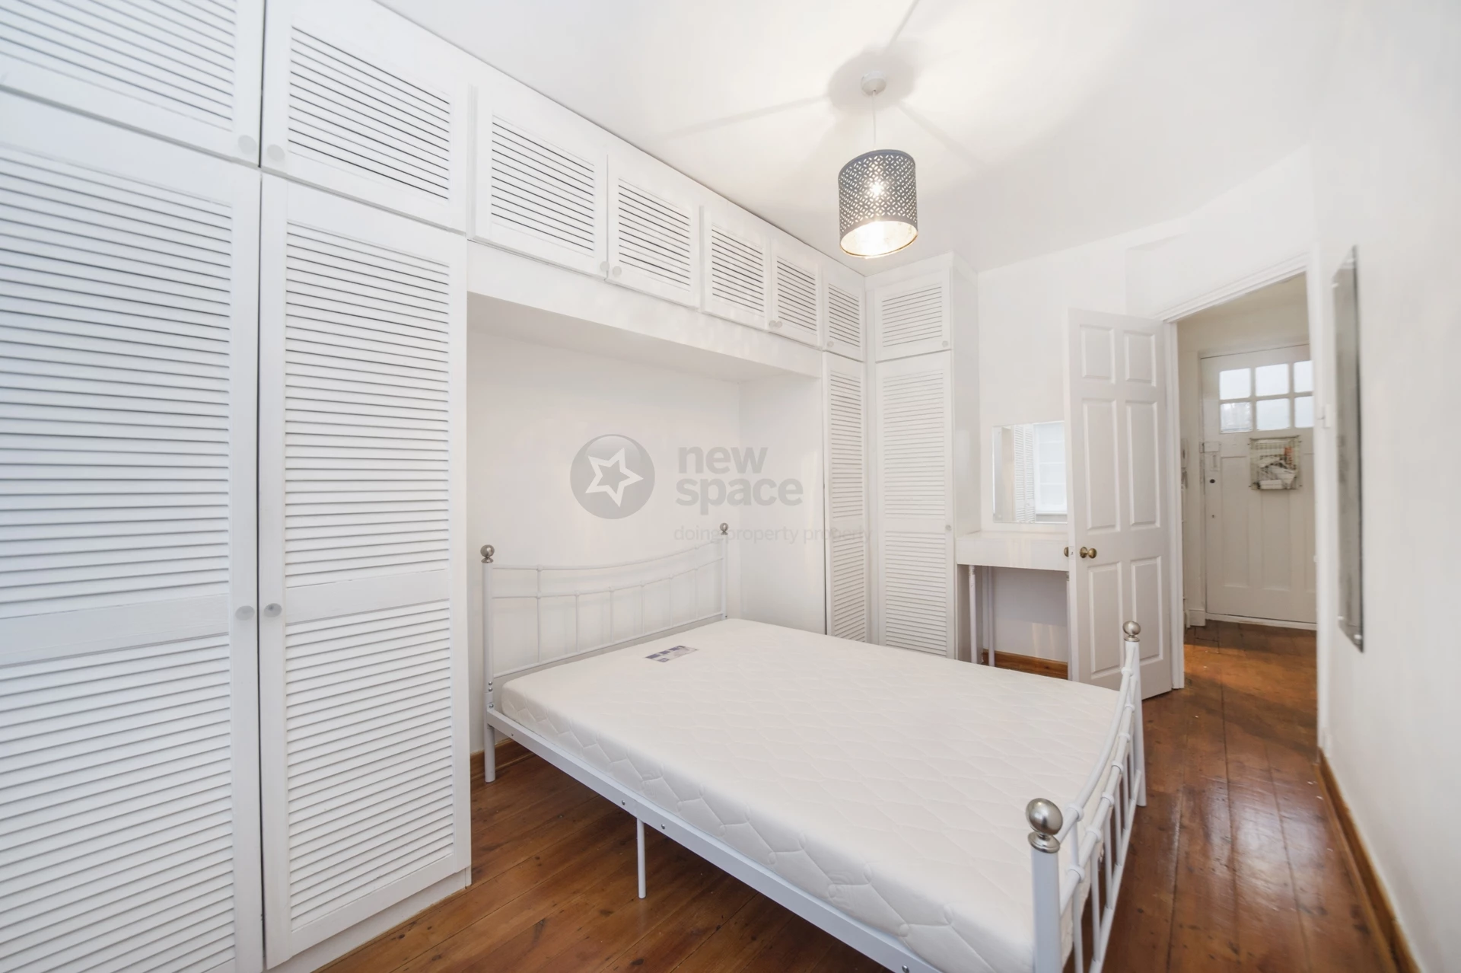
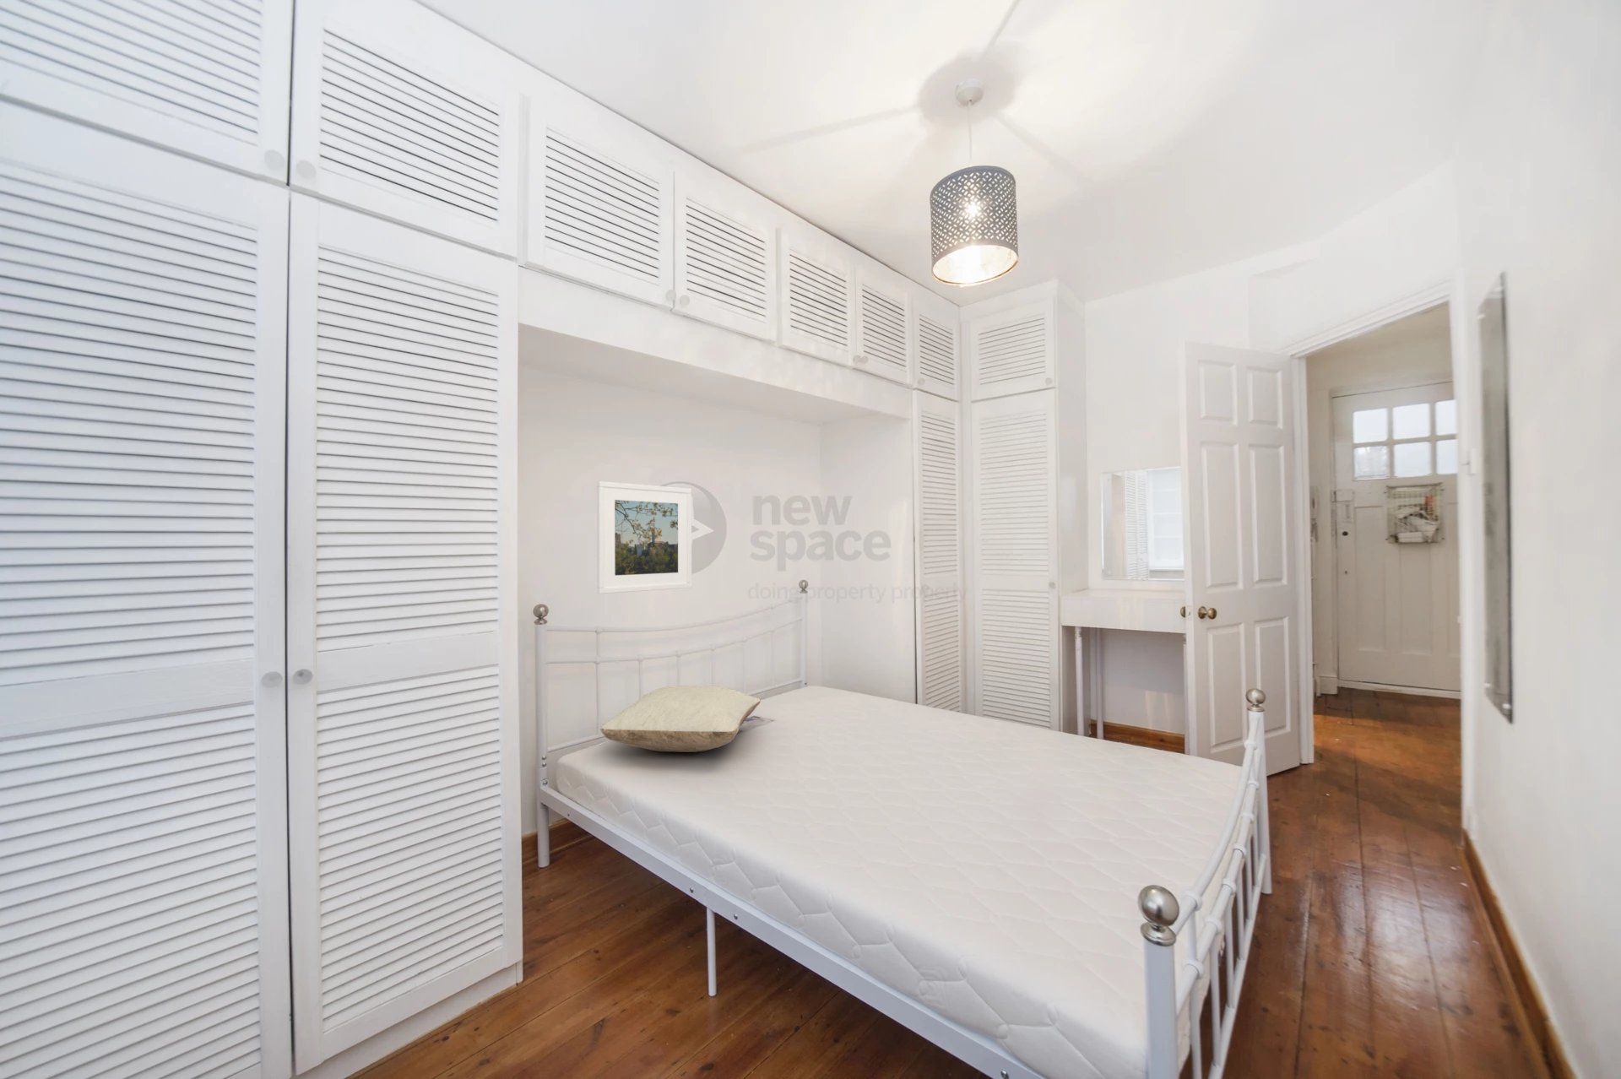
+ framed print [596,480,692,595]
+ pillow [600,685,761,753]
